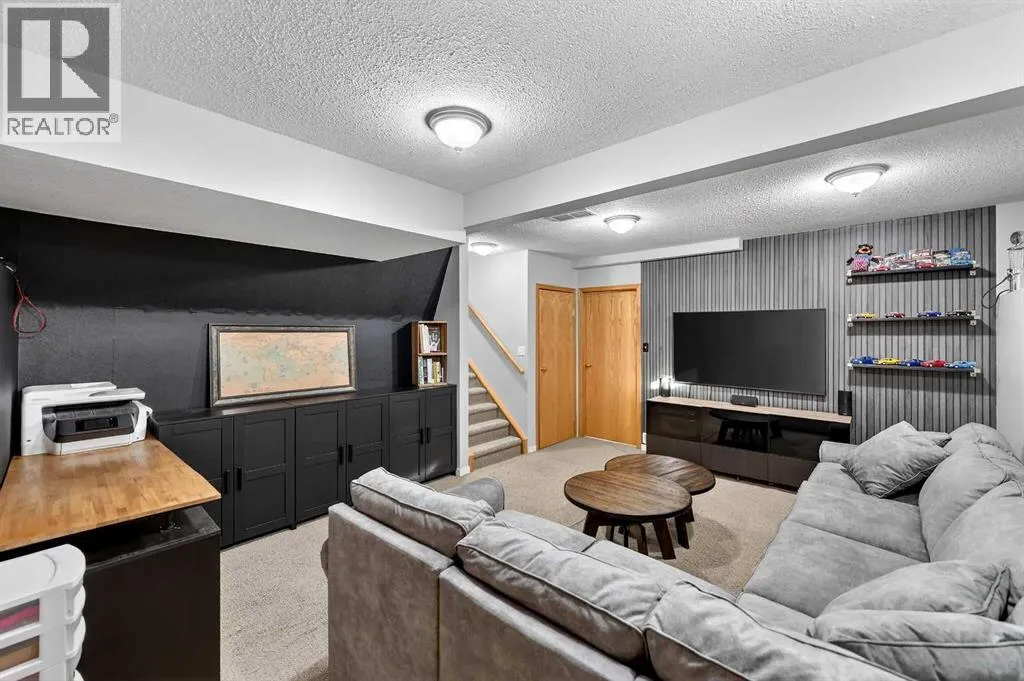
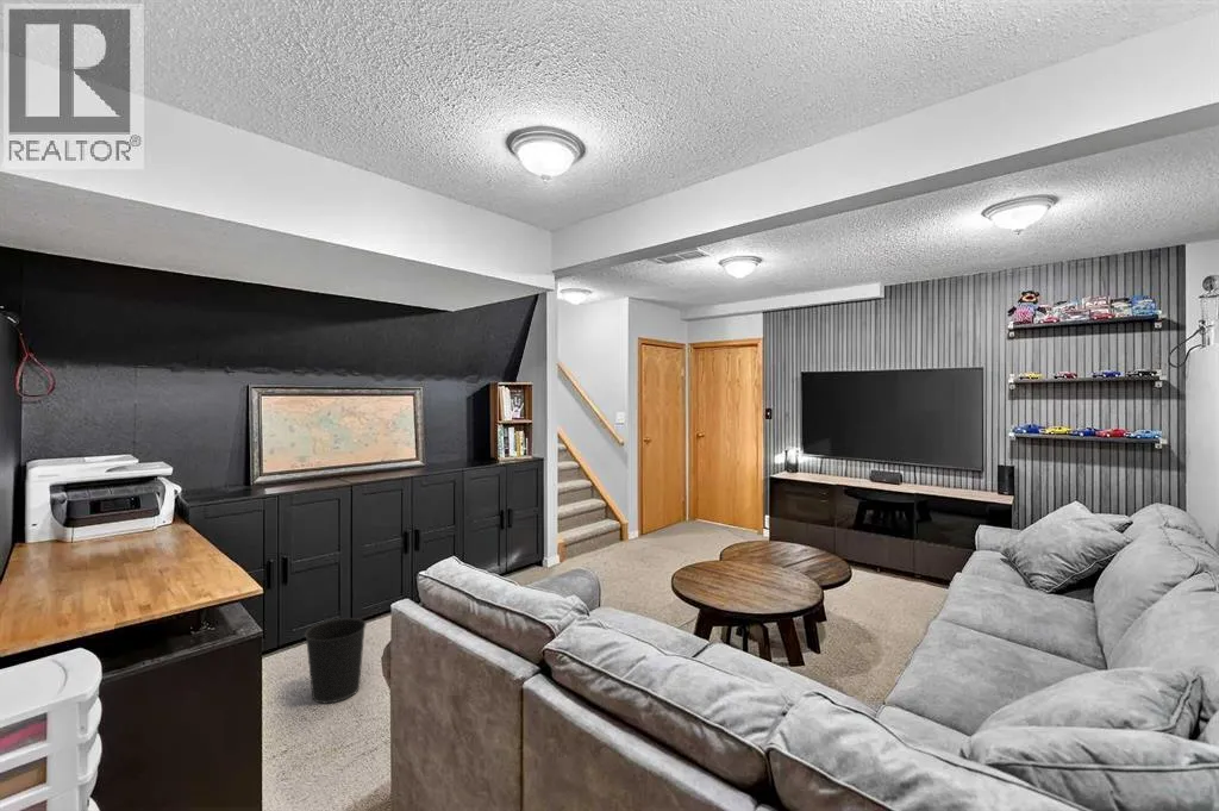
+ wastebasket [304,617,367,705]
